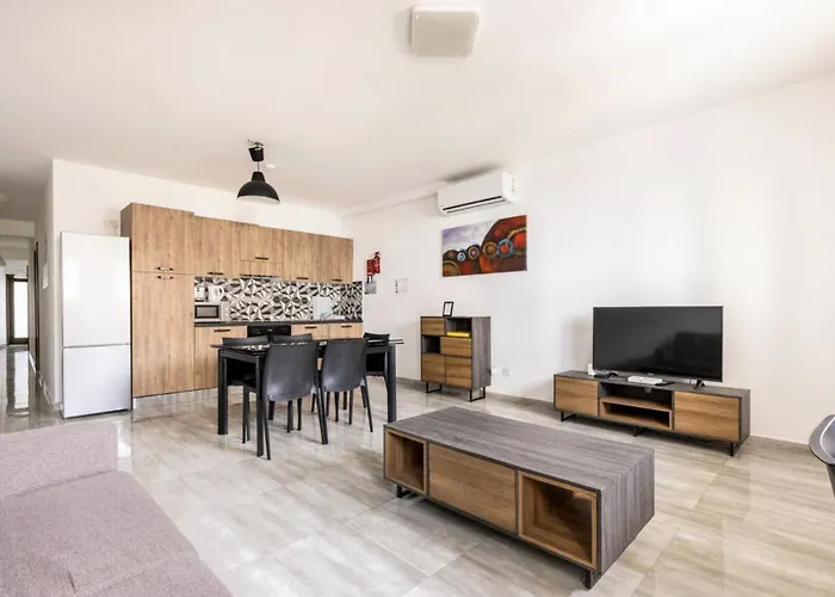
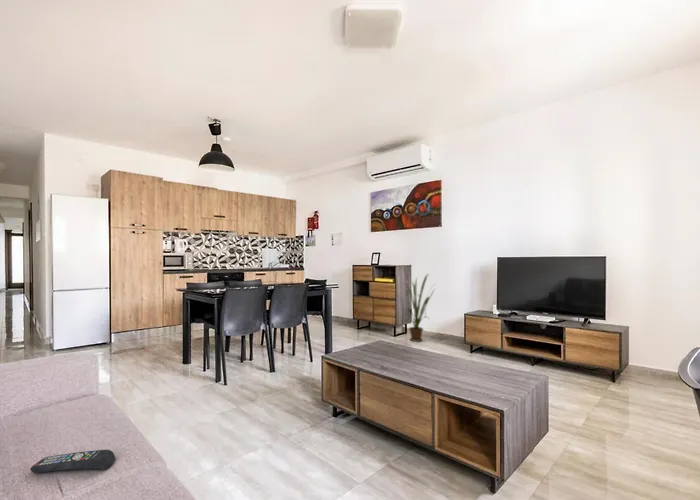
+ remote control [29,449,116,474]
+ house plant [402,273,437,343]
